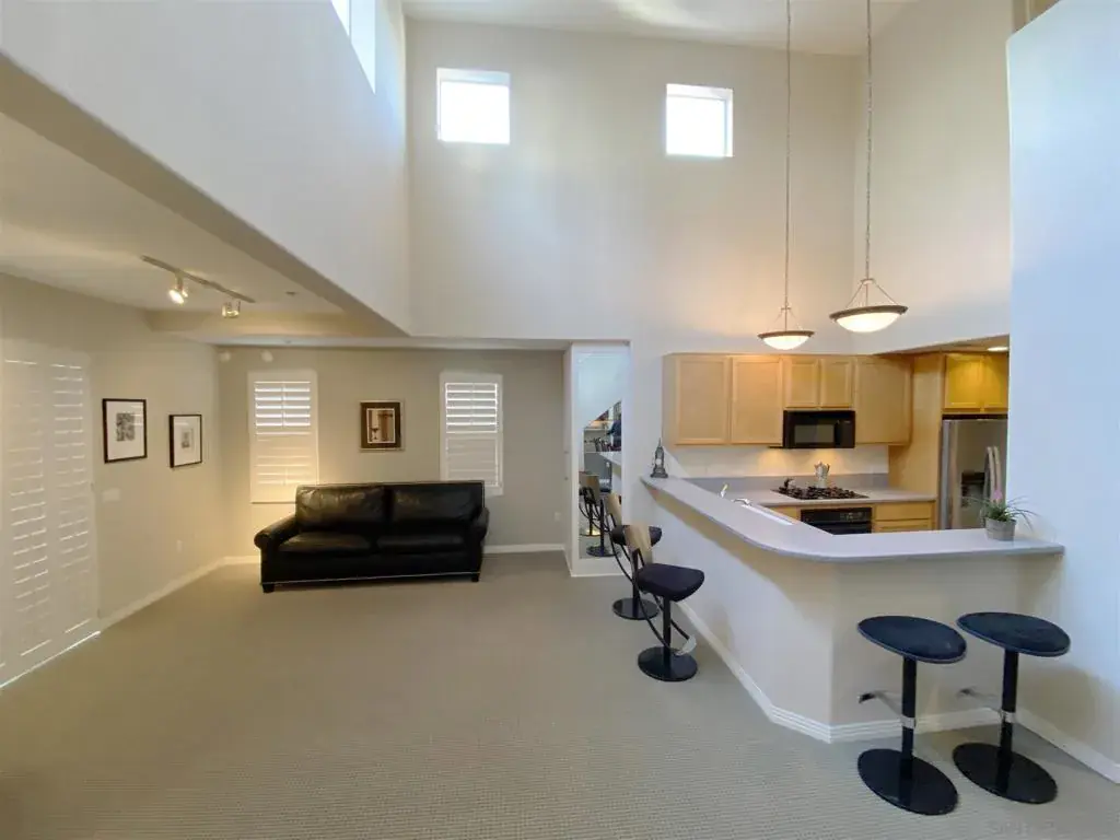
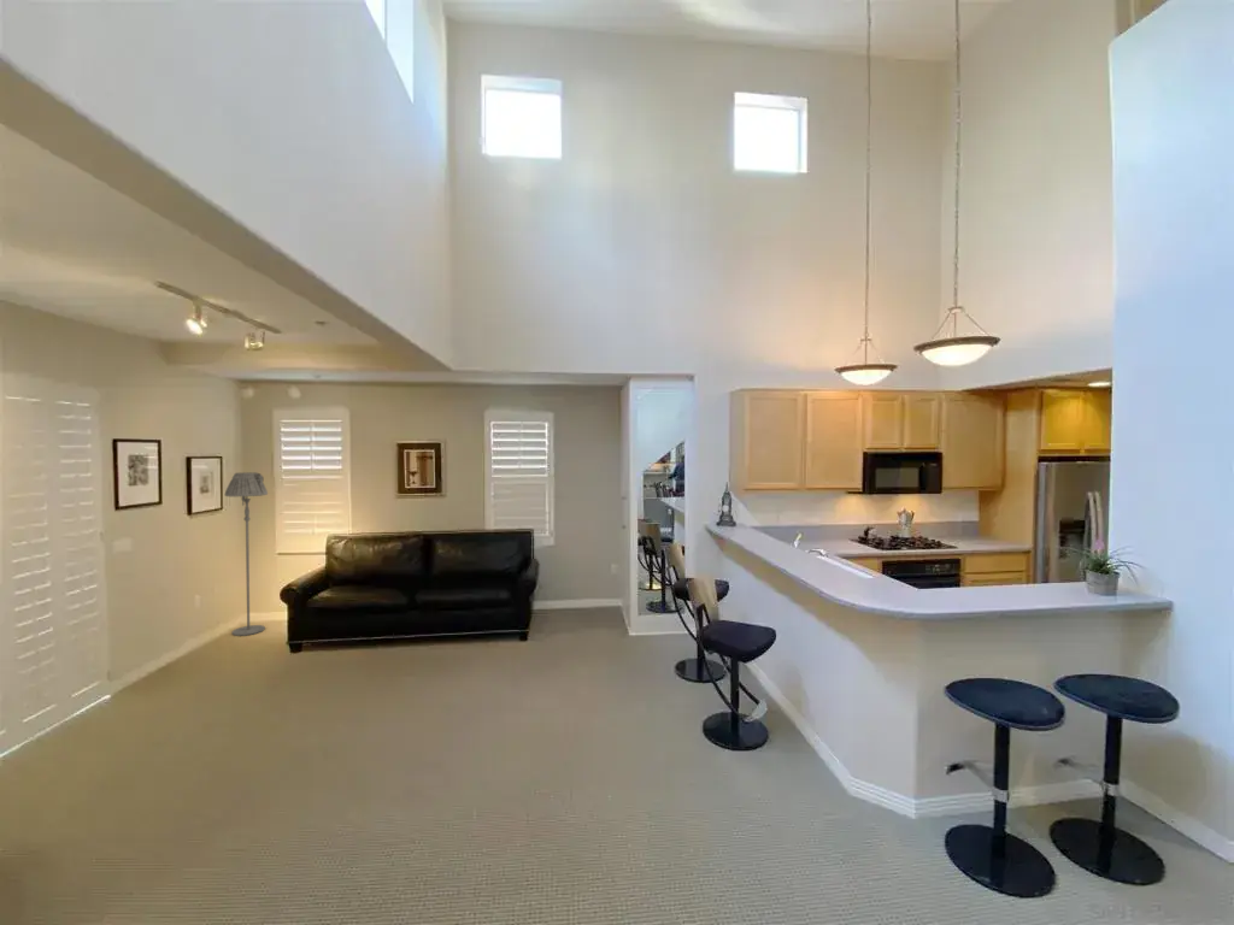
+ floor lamp [224,471,269,637]
